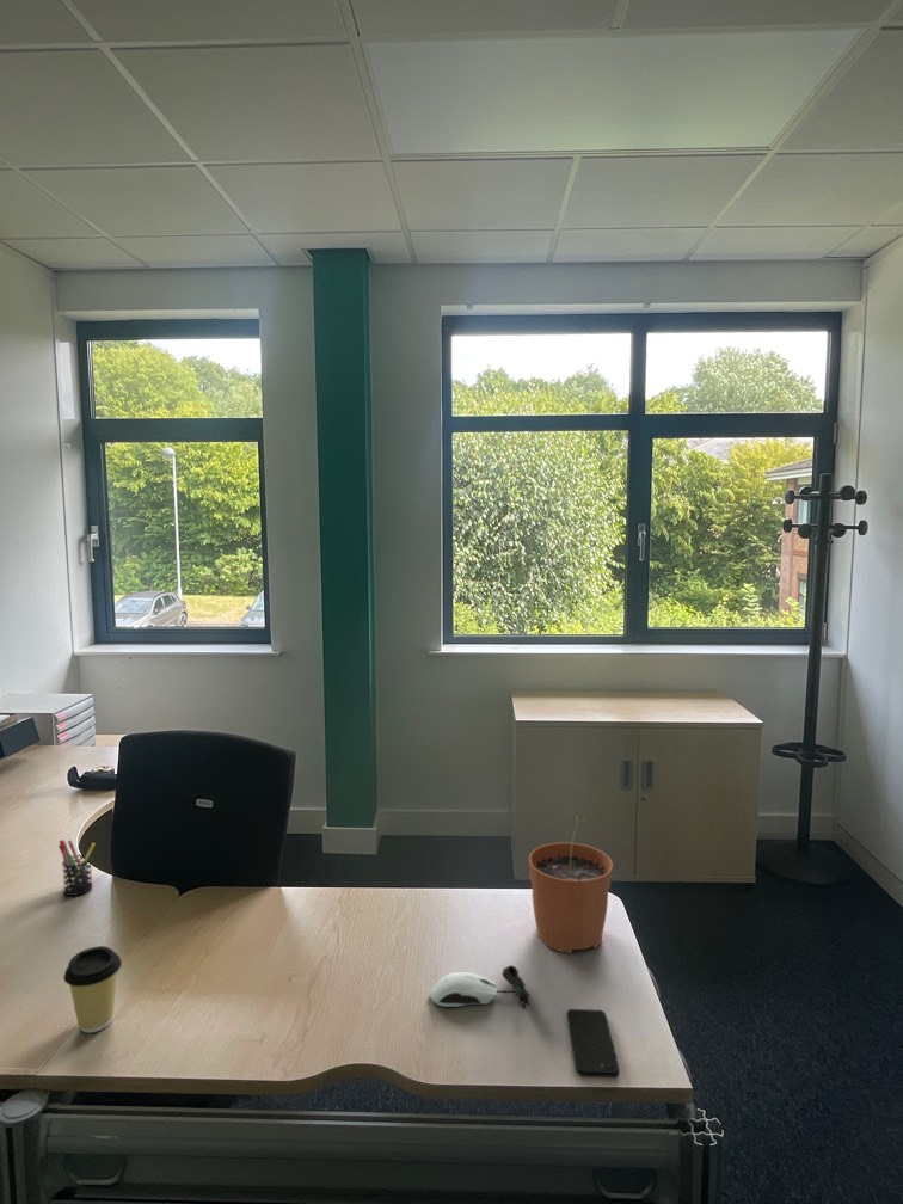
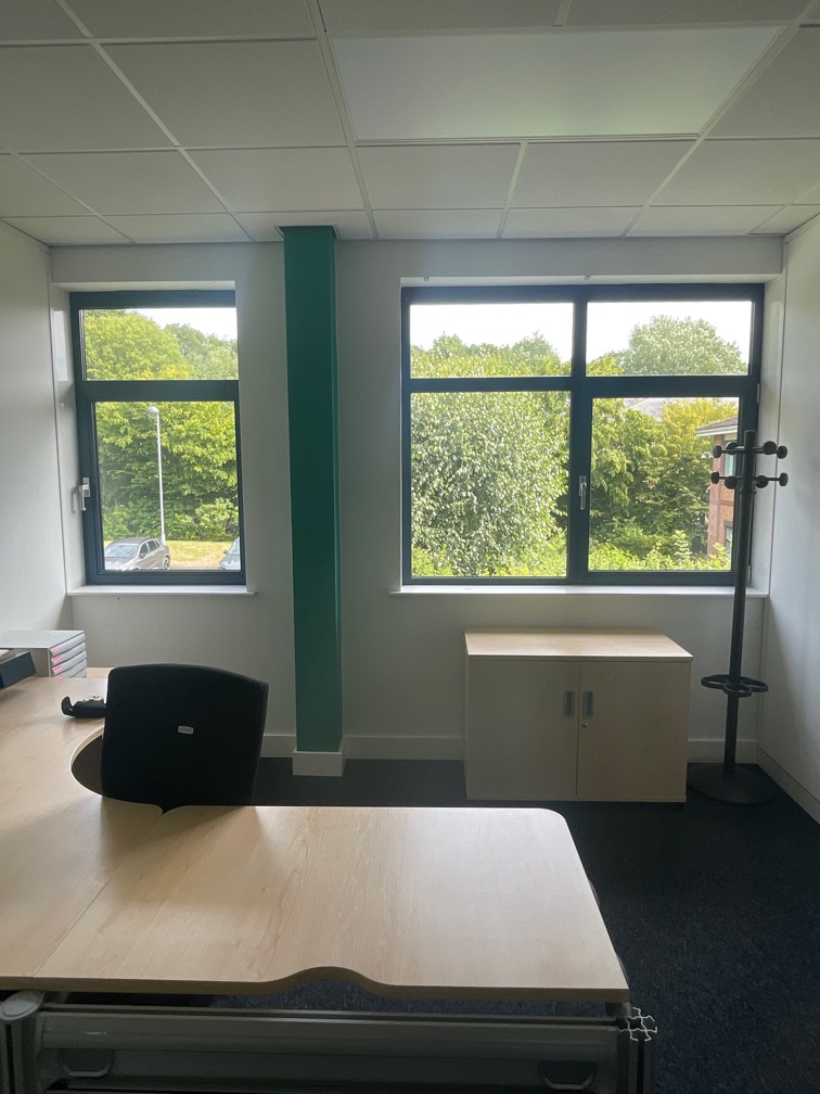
- computer mouse [429,965,532,1009]
- coffee cup [62,945,123,1034]
- smartphone [565,1008,621,1079]
- plant pot [528,815,614,954]
- pen holder [57,838,96,897]
